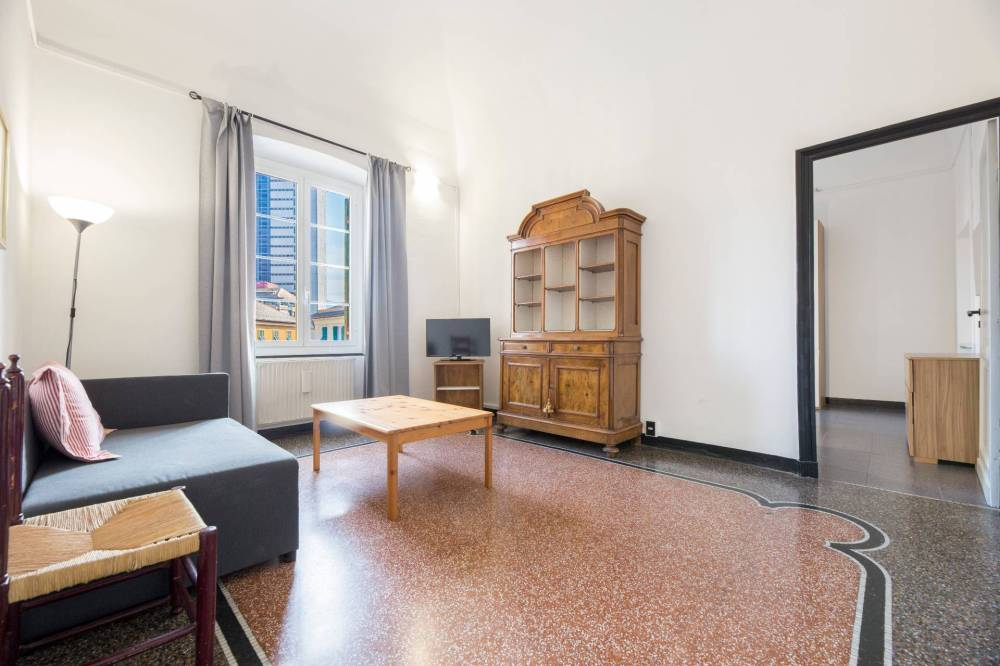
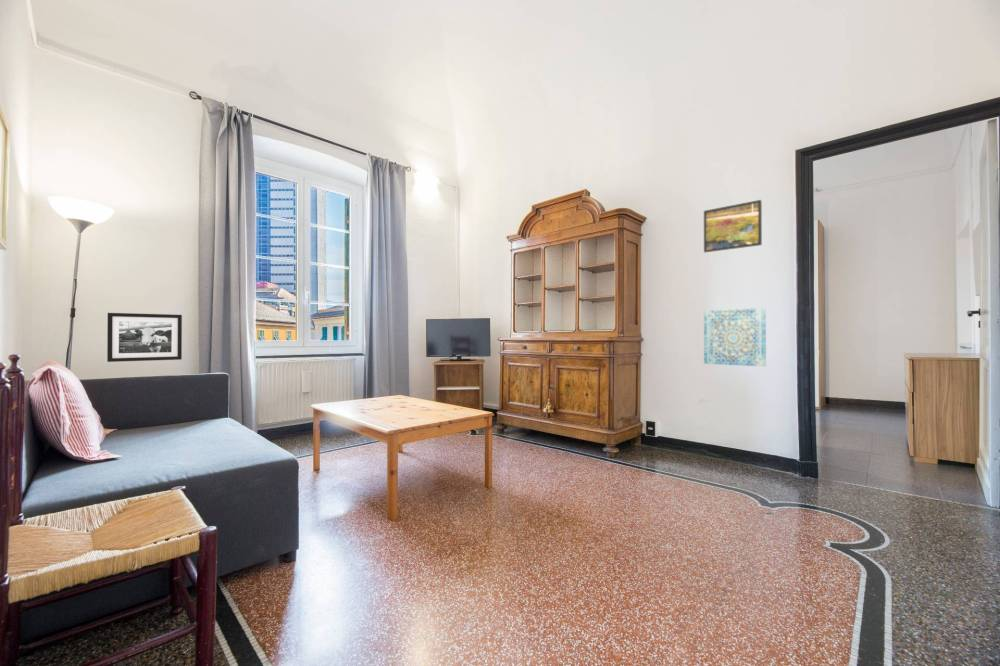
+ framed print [703,199,763,253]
+ wall art [703,307,767,367]
+ picture frame [106,312,183,363]
